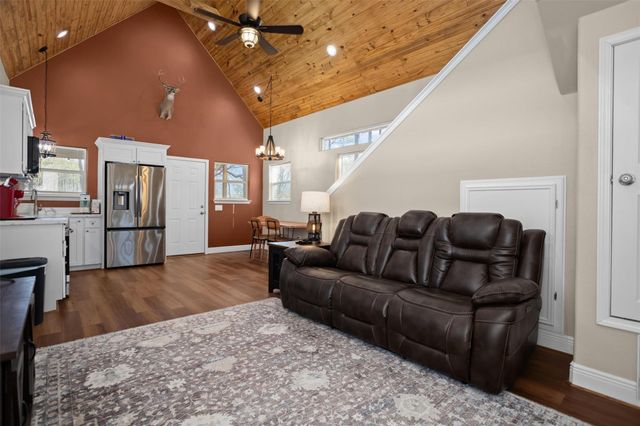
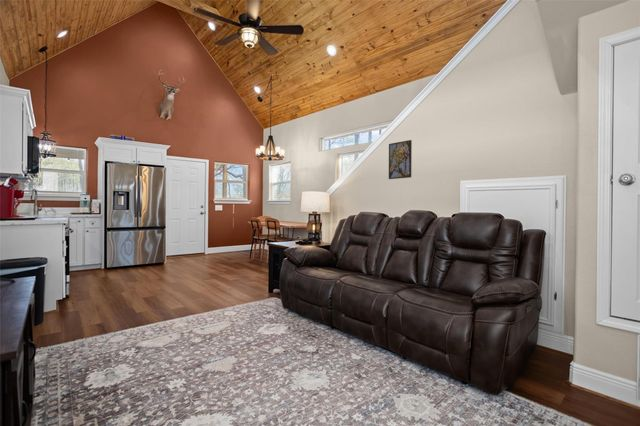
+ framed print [388,139,413,180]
